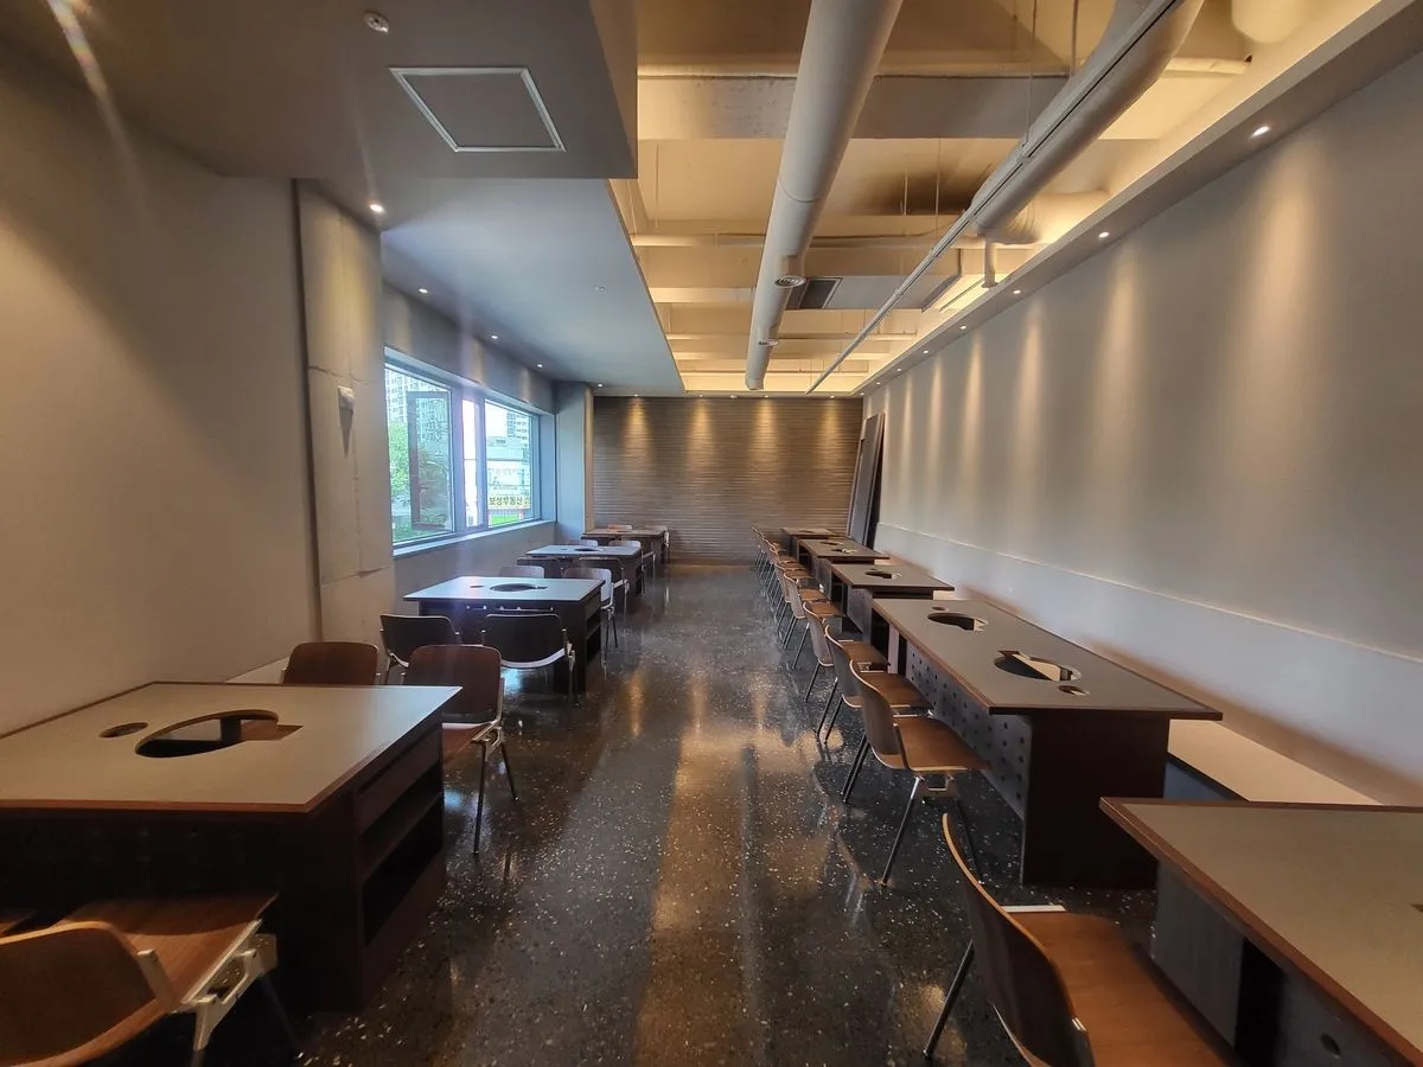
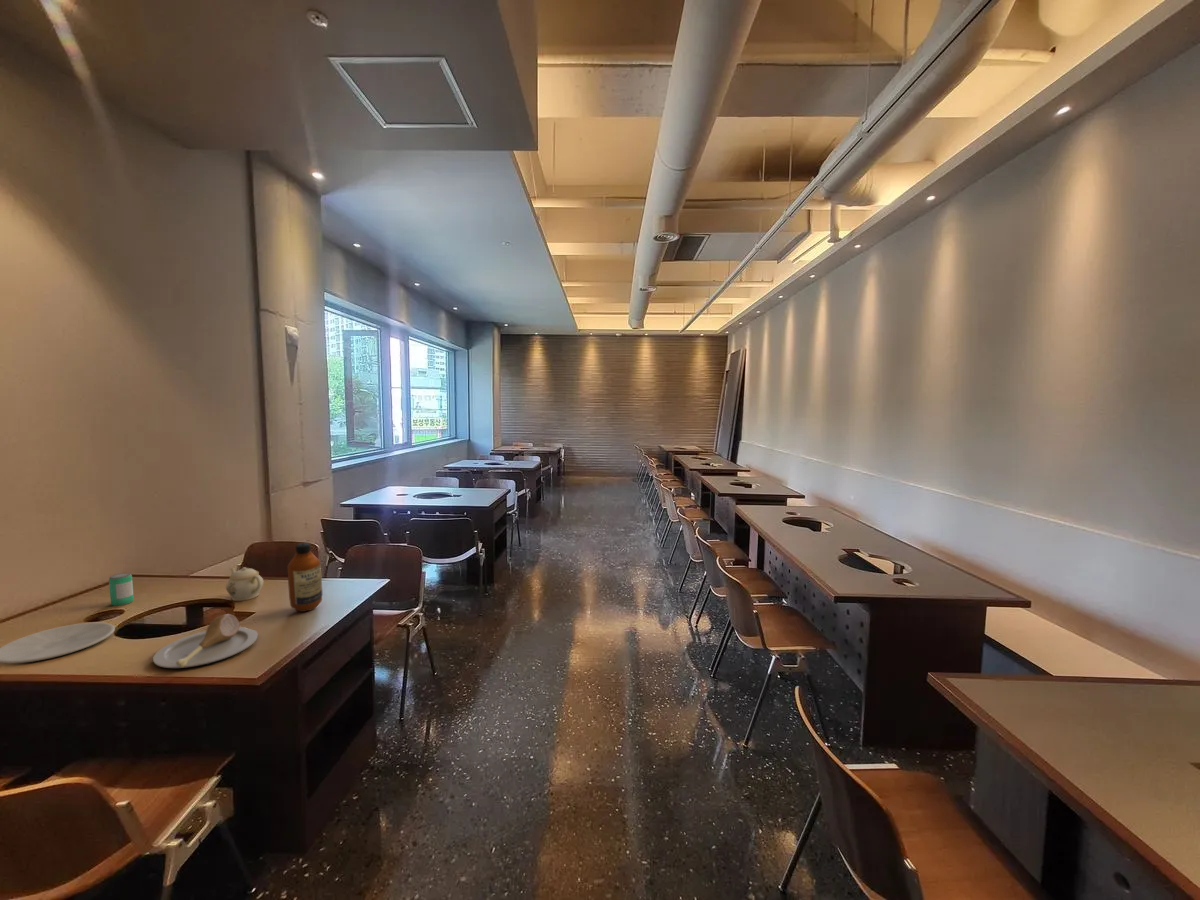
+ teapot [225,566,264,602]
+ beverage can [108,572,135,607]
+ plate [0,621,116,665]
+ bottle [286,542,324,613]
+ plate [152,613,259,669]
